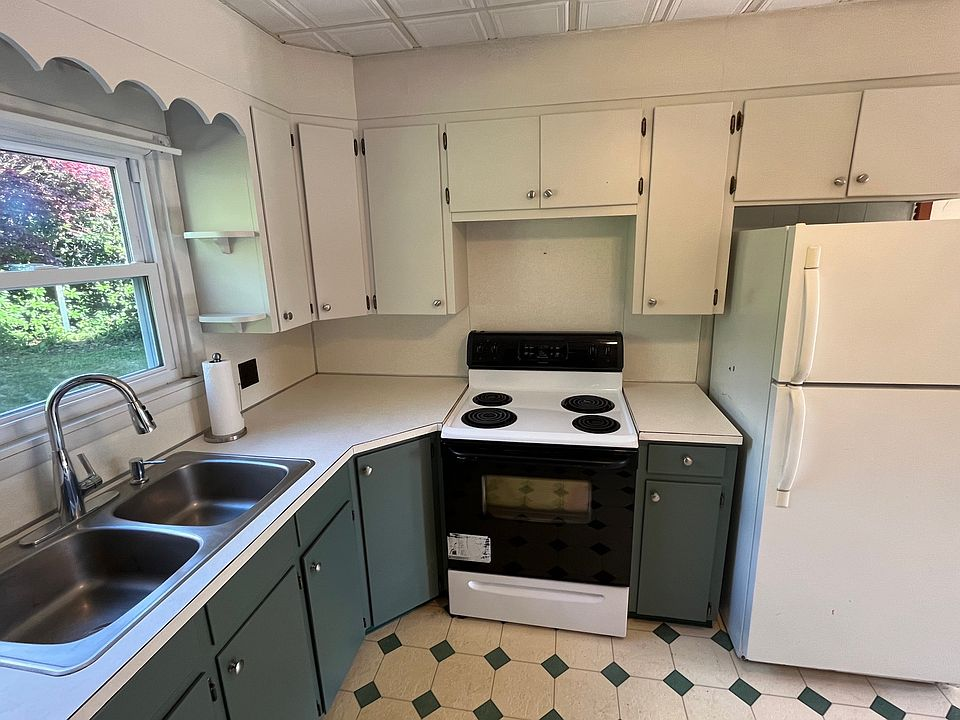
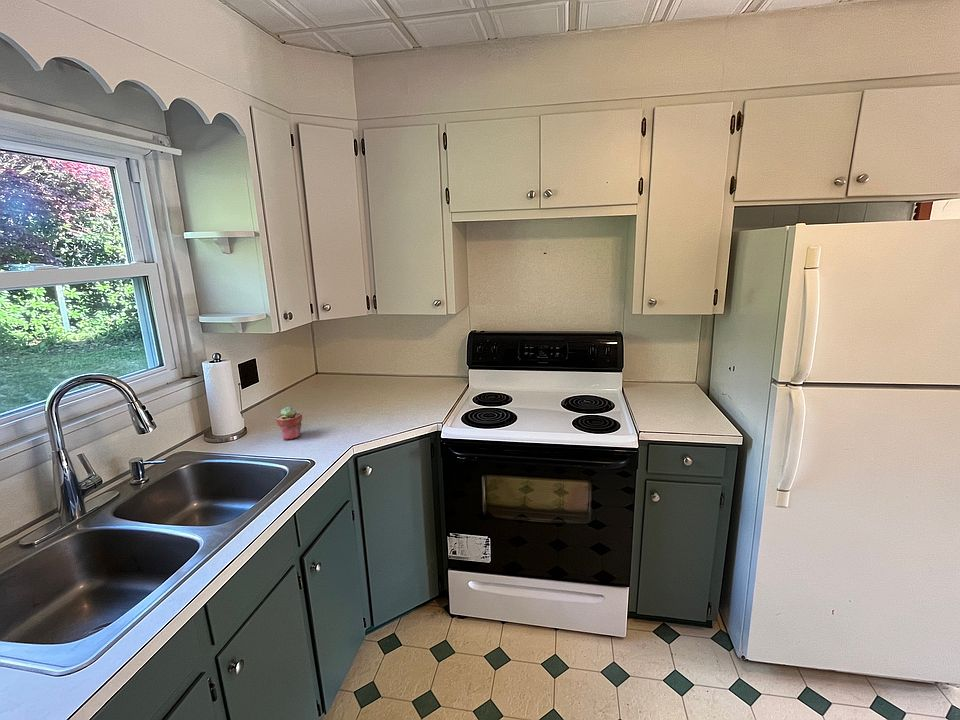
+ potted succulent [275,406,303,441]
